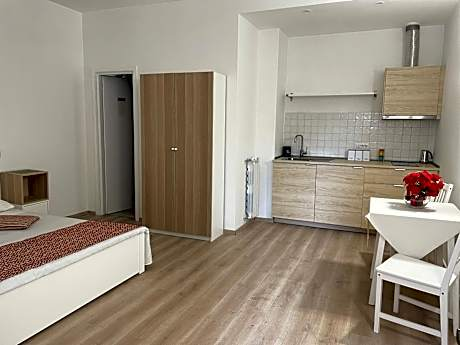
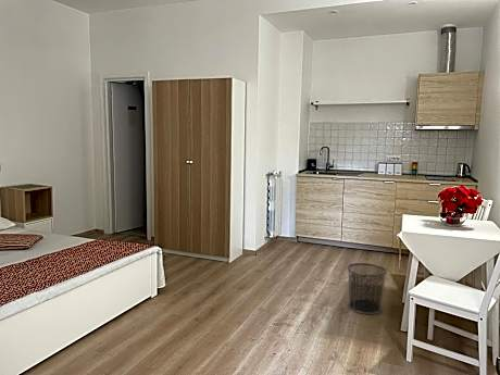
+ waste bin [346,262,388,315]
